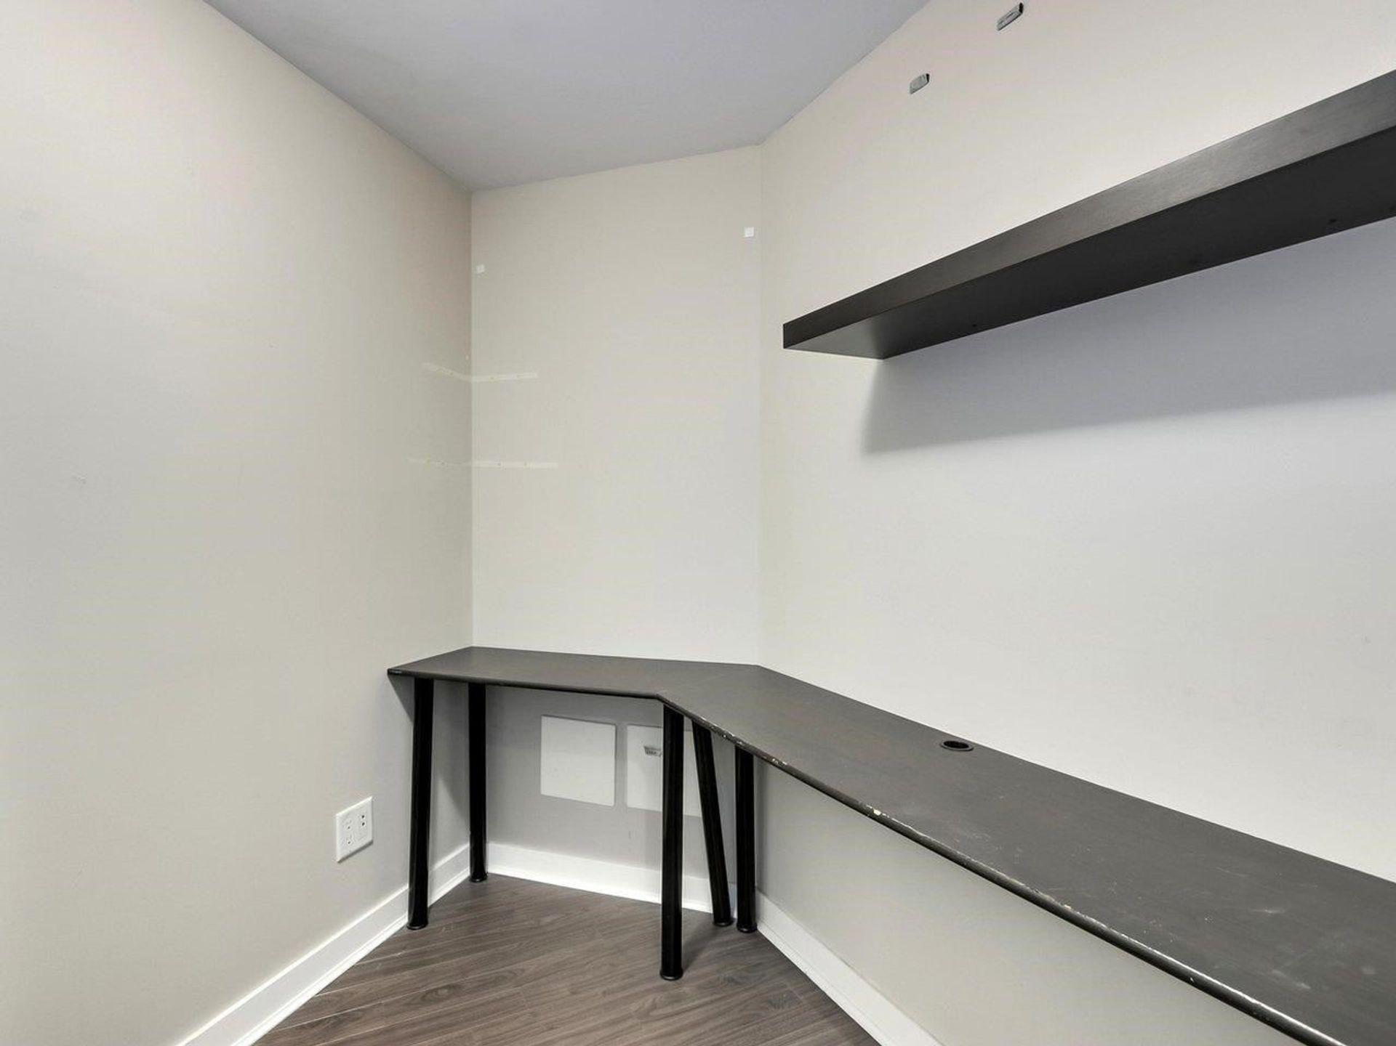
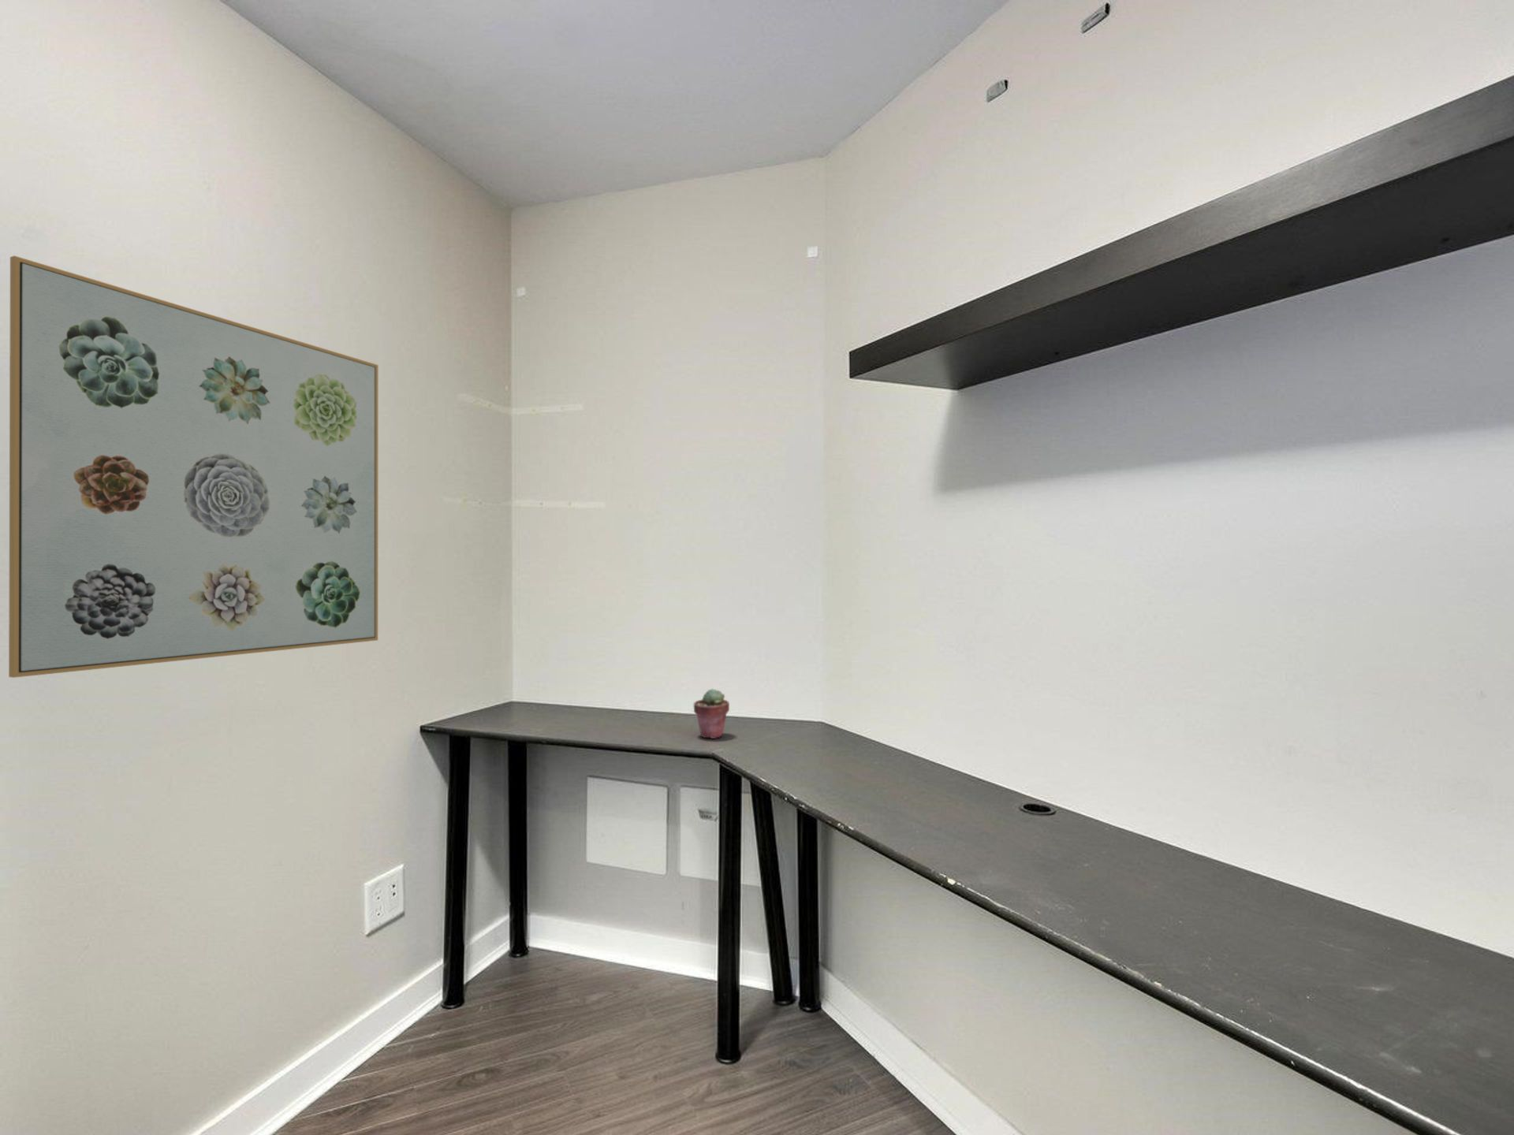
+ wall art [8,255,379,678]
+ potted succulent [693,687,731,739]
